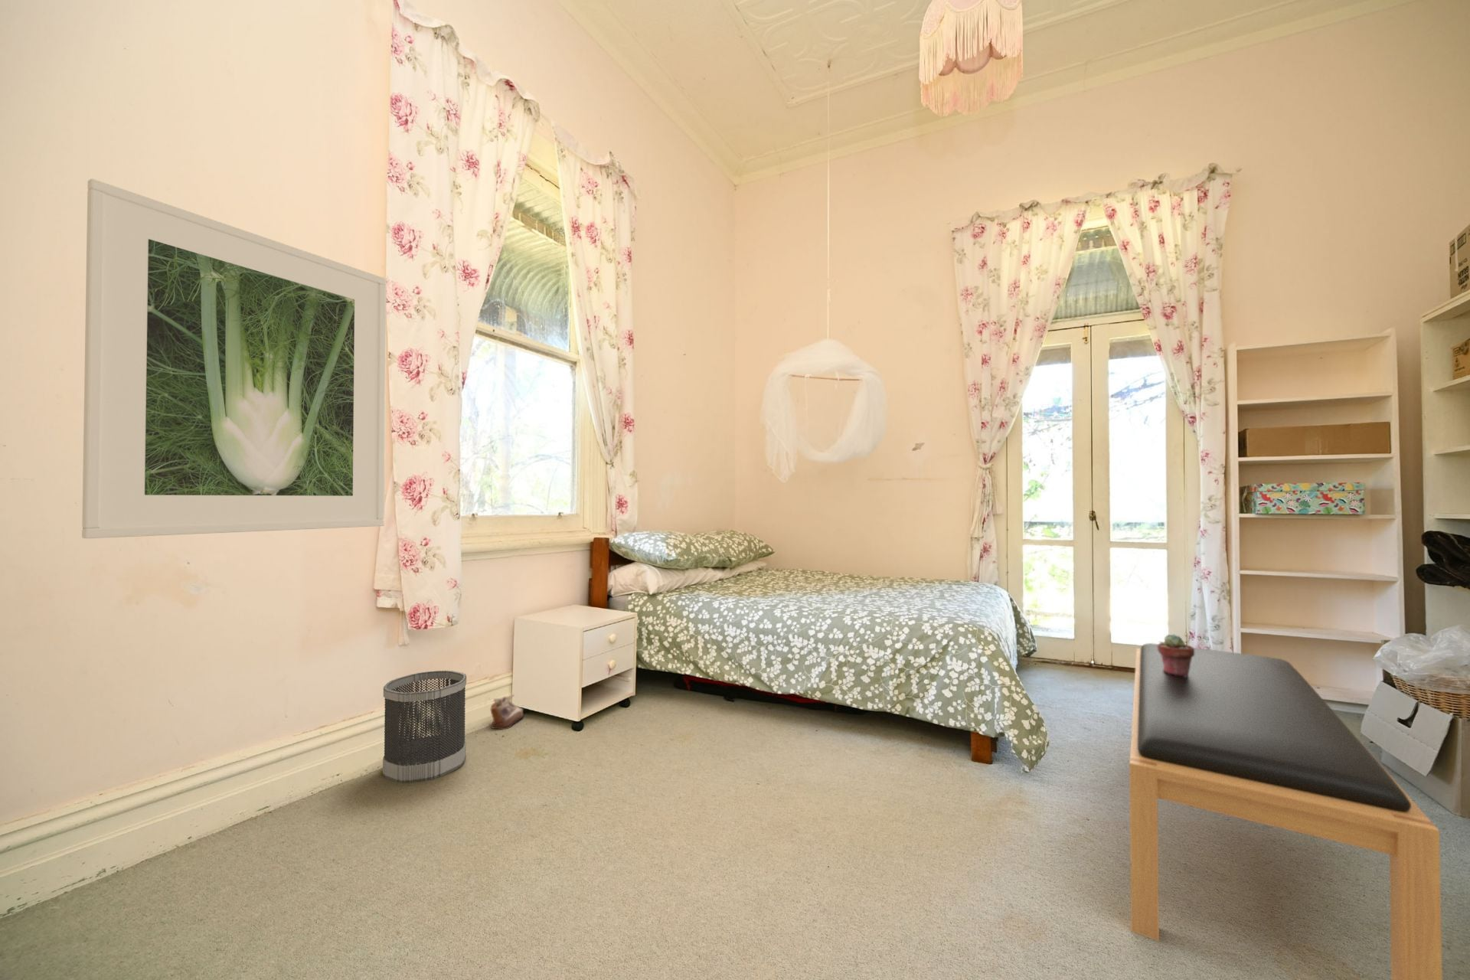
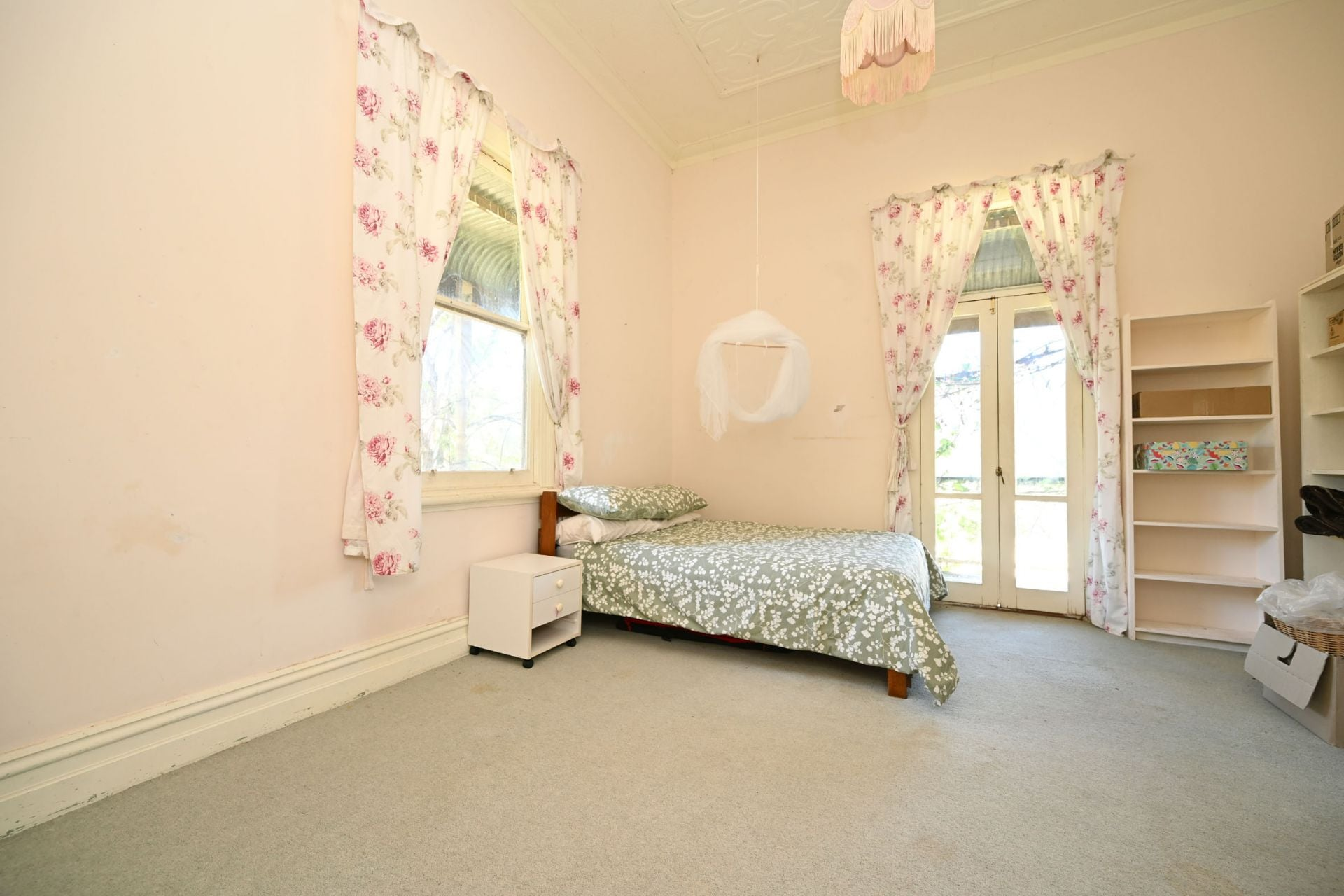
- wastebasket [382,669,467,783]
- bench [1129,642,1444,980]
- shoe [490,693,524,731]
- potted succulent [1157,633,1194,677]
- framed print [81,178,387,539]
